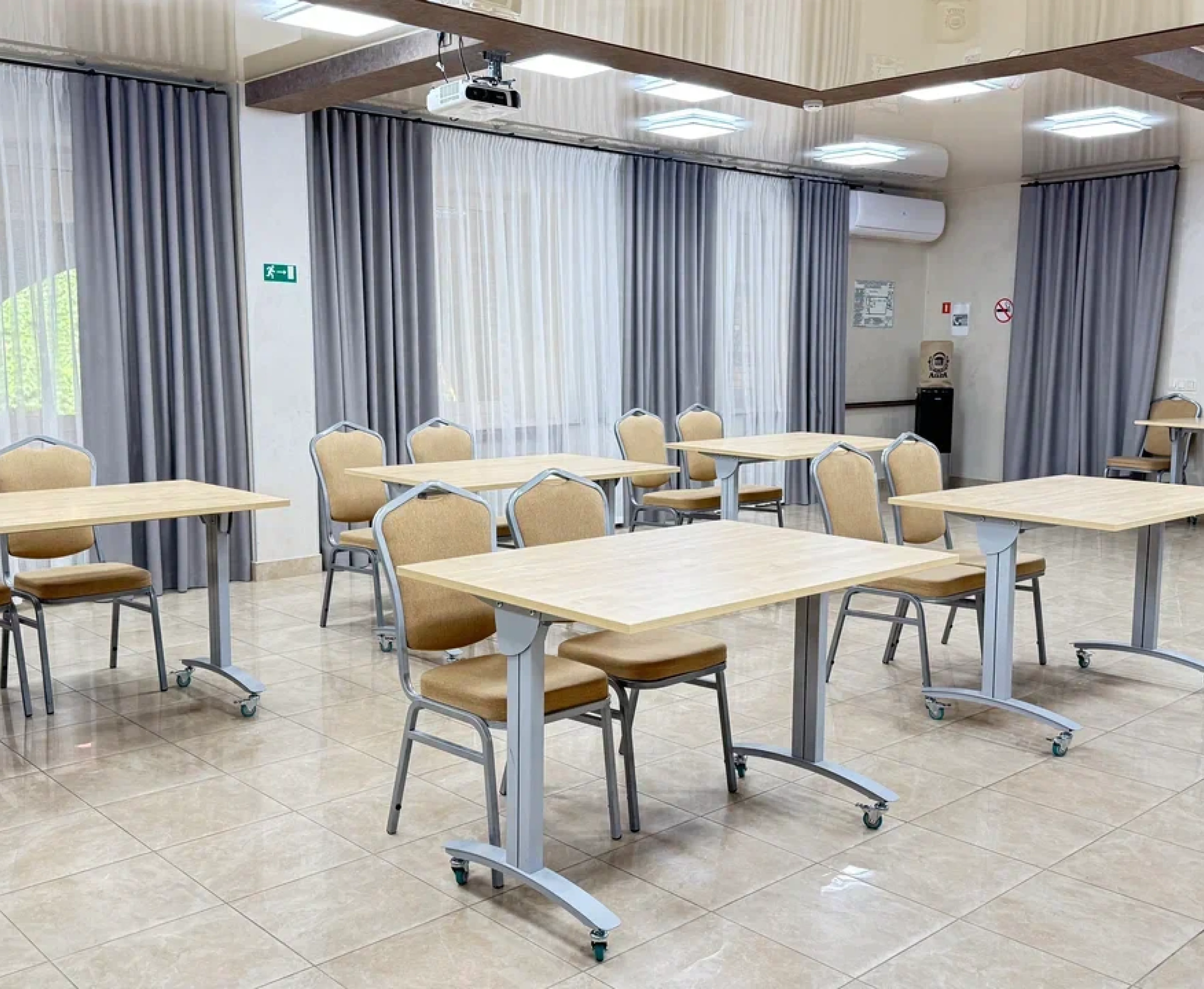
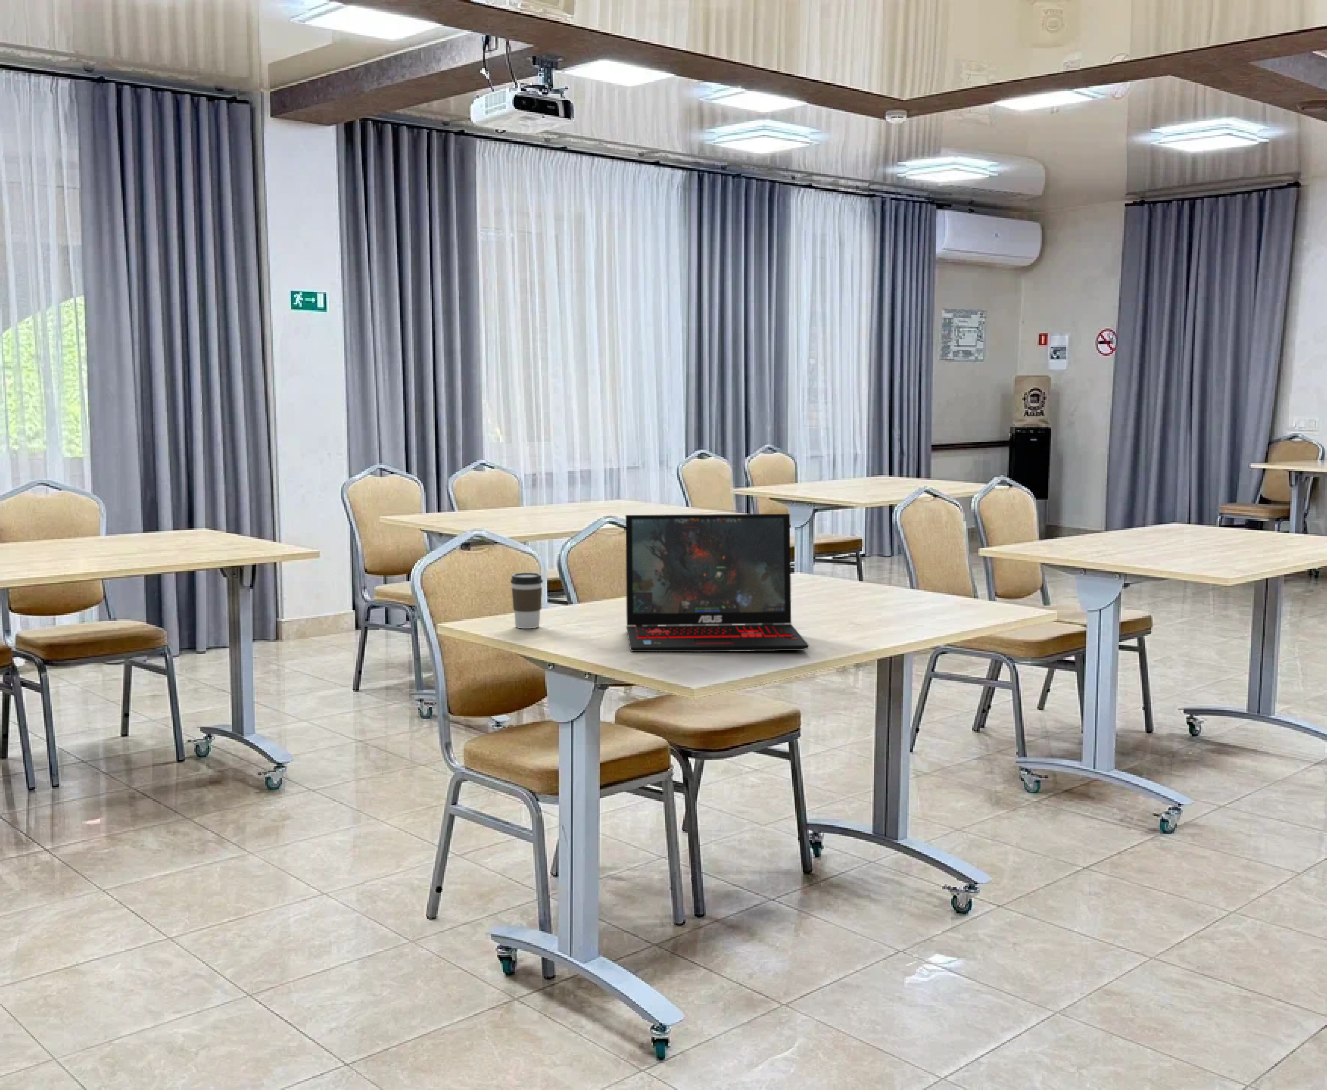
+ laptop [625,514,809,651]
+ coffee cup [510,572,543,629]
